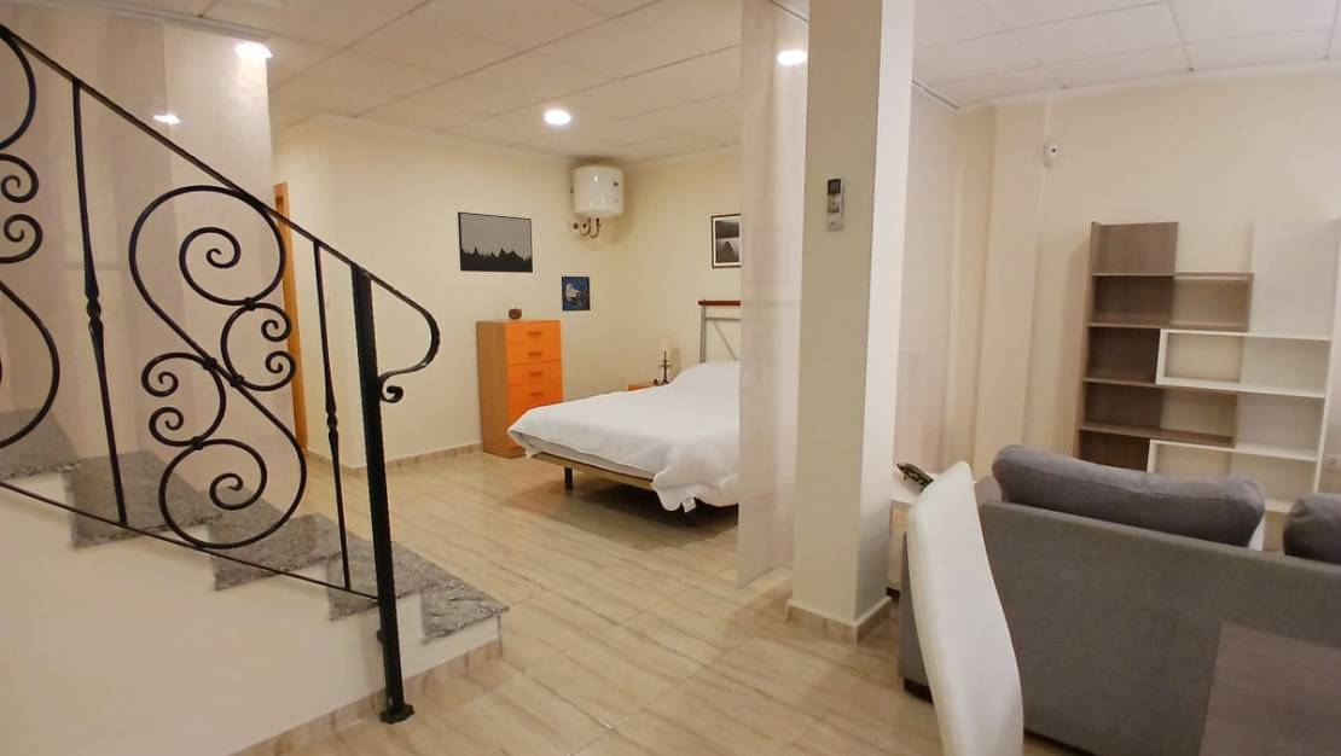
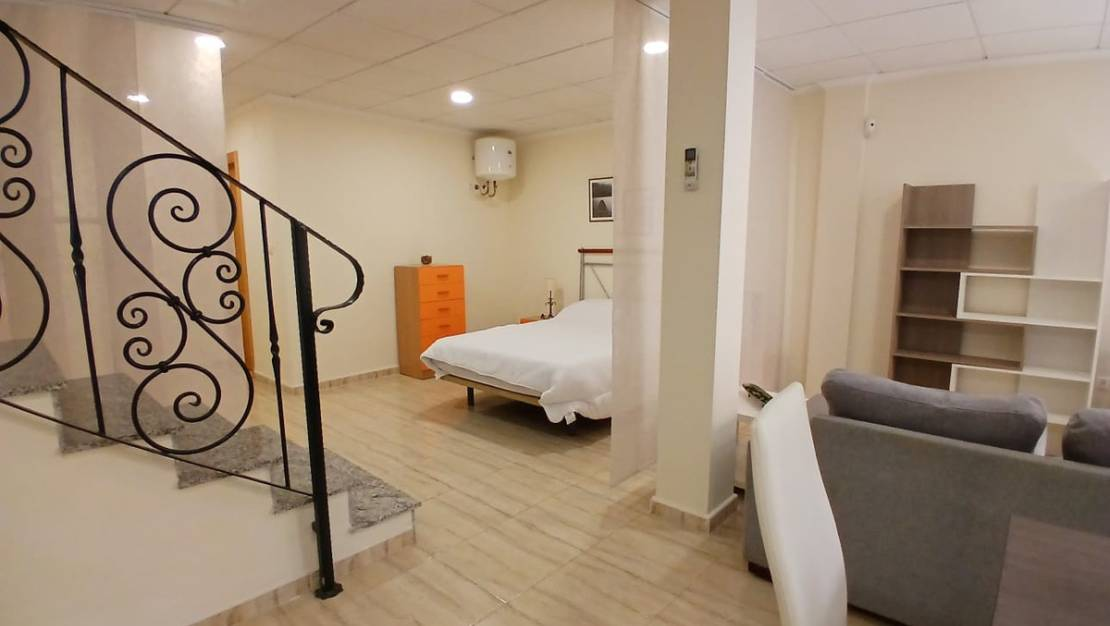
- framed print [561,275,592,313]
- wall art [457,211,534,274]
